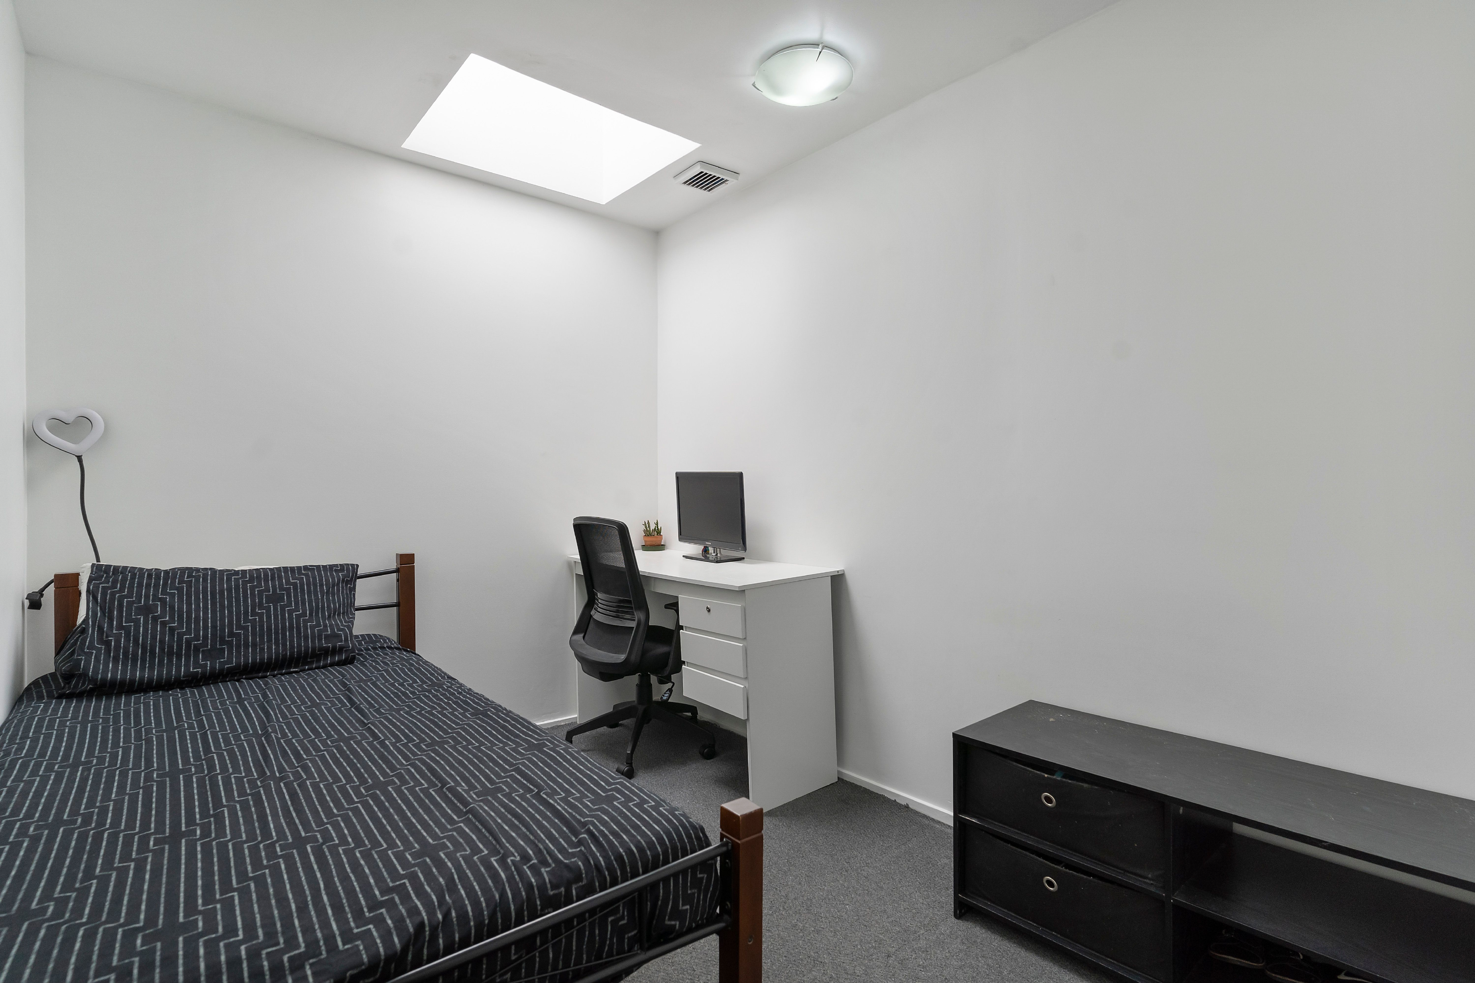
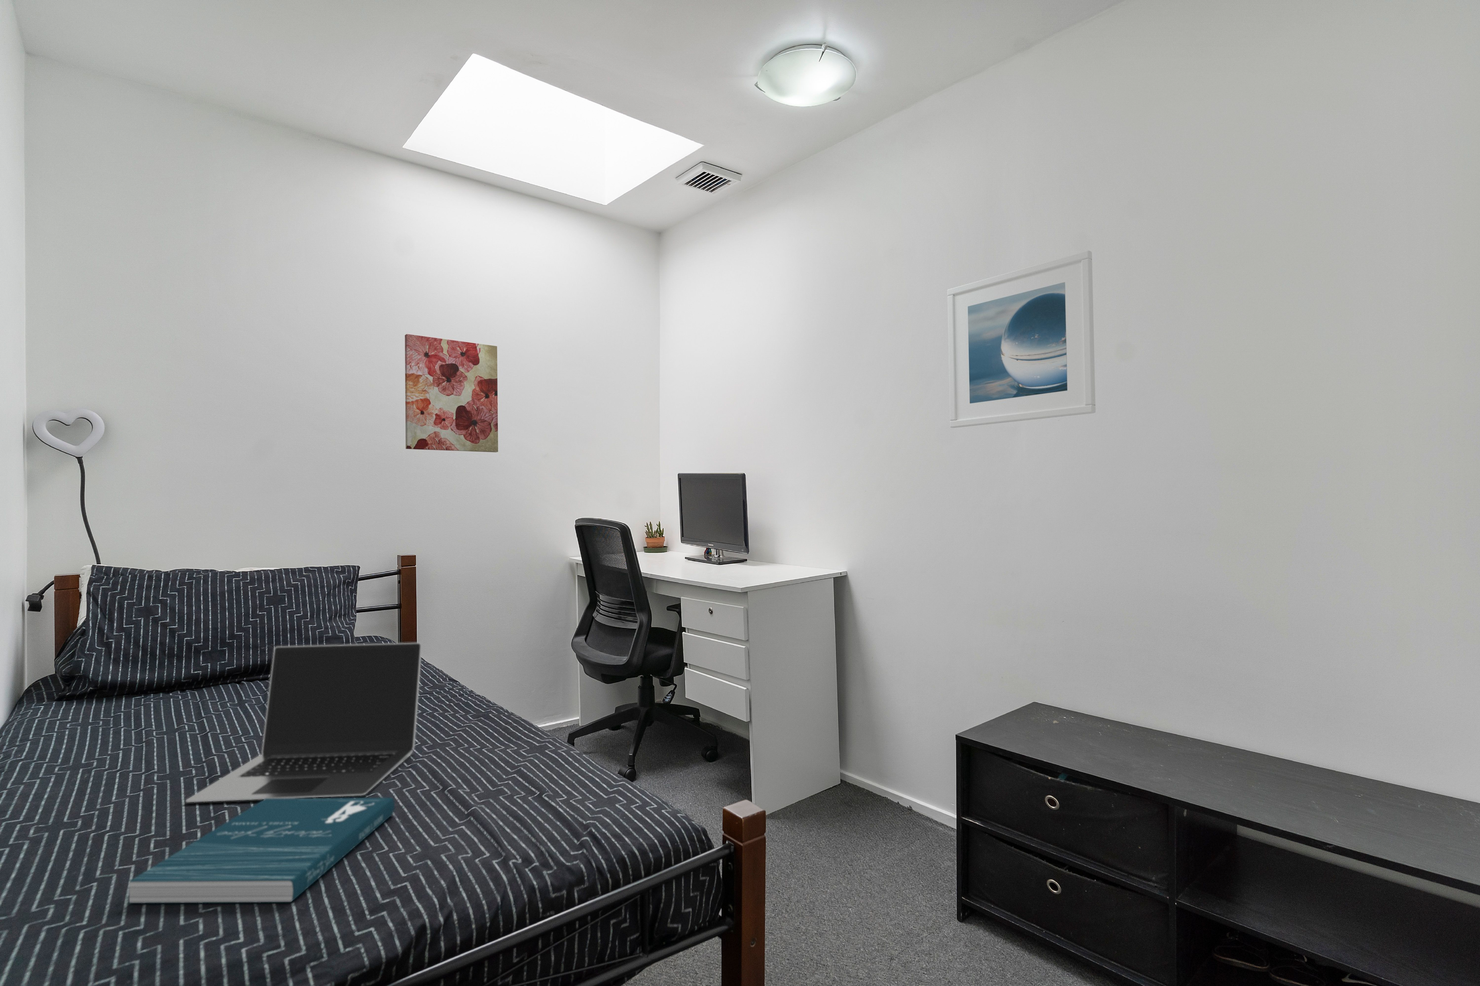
+ book [129,797,395,903]
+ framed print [947,250,1096,428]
+ laptop [185,642,423,802]
+ wall art [404,333,498,452]
